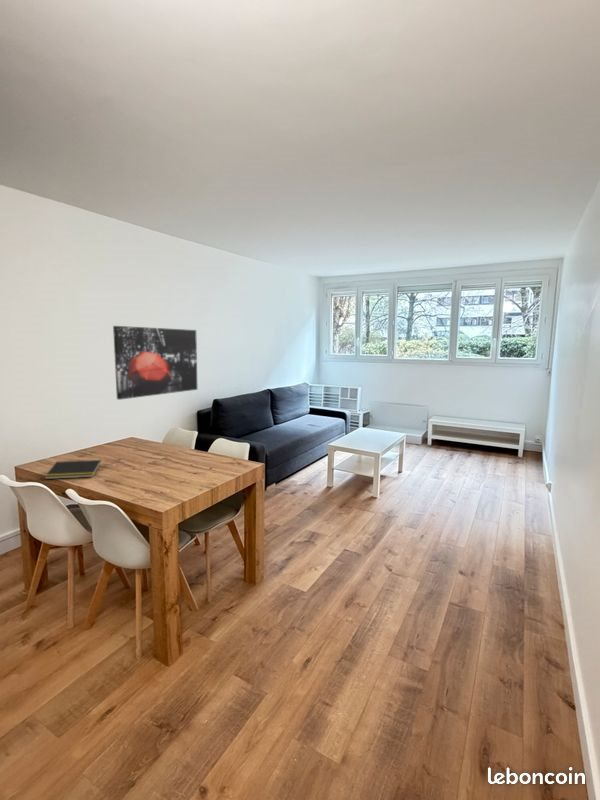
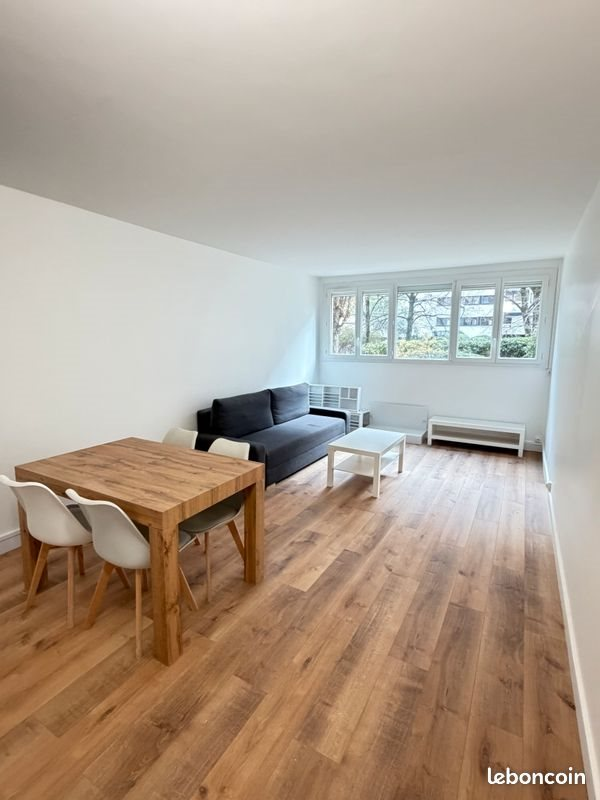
- wall art [112,325,199,401]
- notepad [44,459,102,480]
